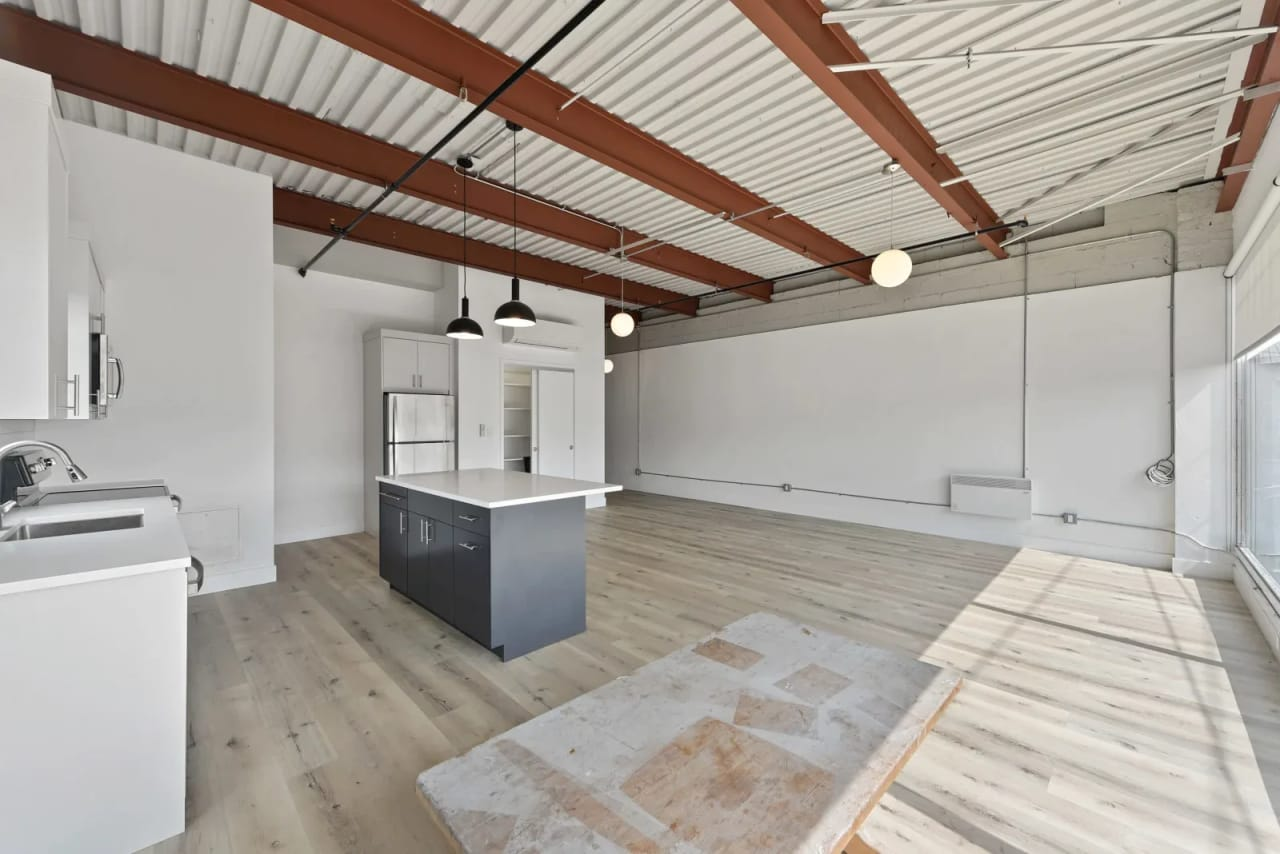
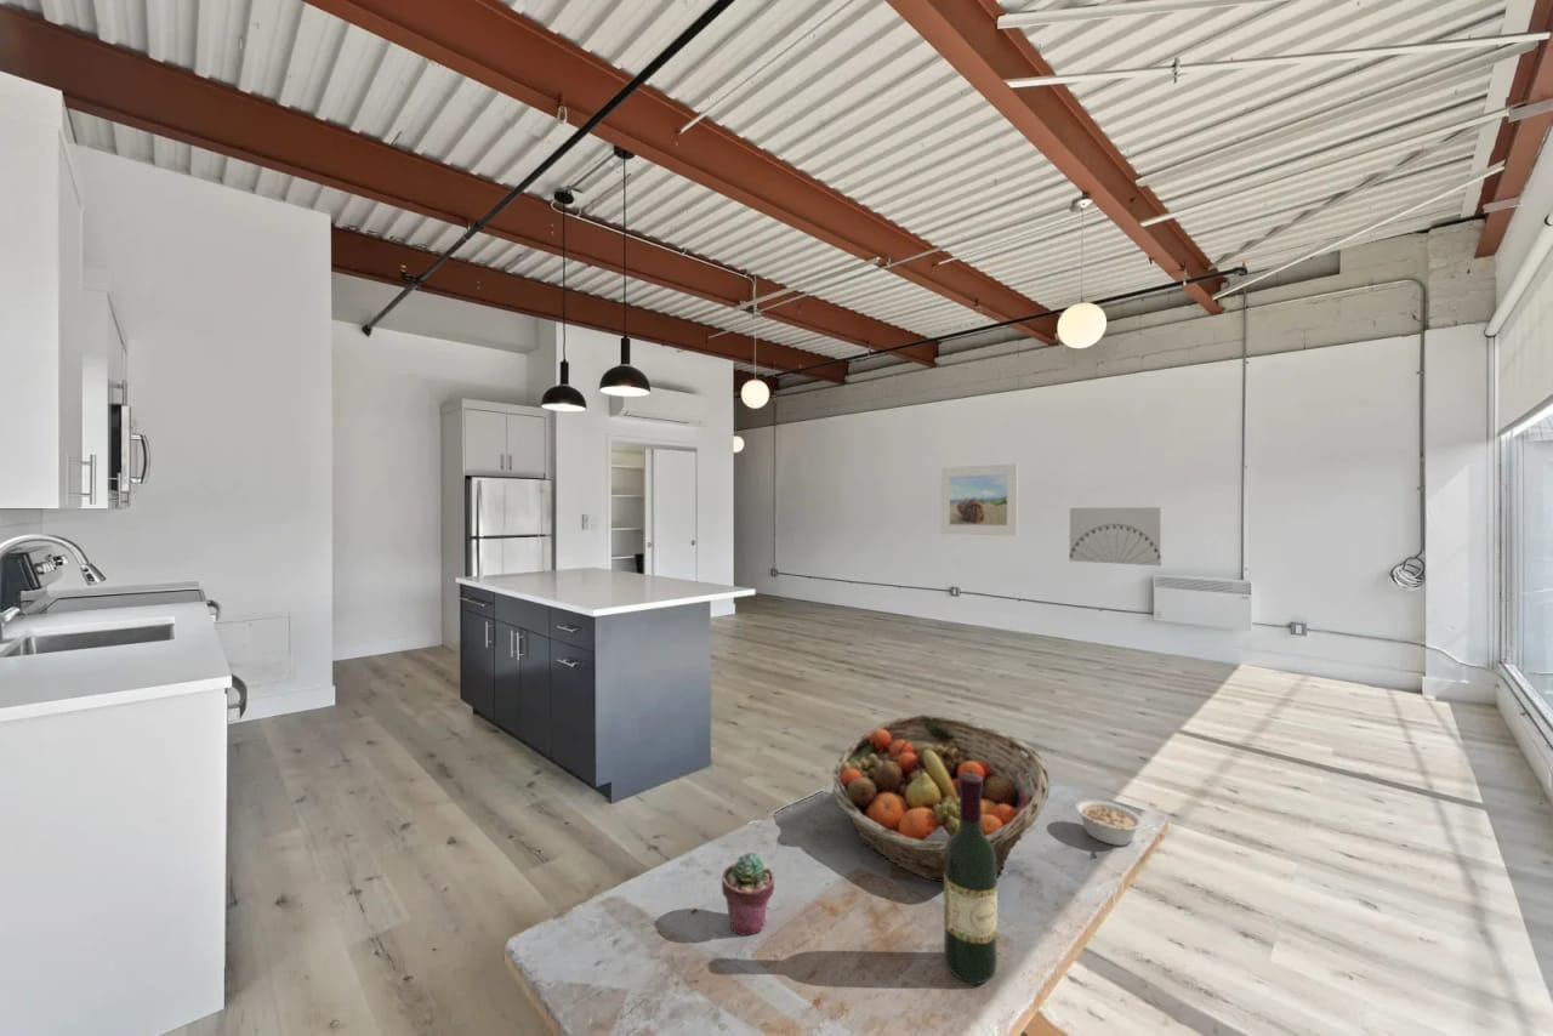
+ legume [1074,799,1144,847]
+ wine bottle [943,773,999,984]
+ fruit basket [831,713,1052,883]
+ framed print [940,462,1019,537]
+ wall art [1069,506,1162,567]
+ potted succulent [721,852,775,937]
